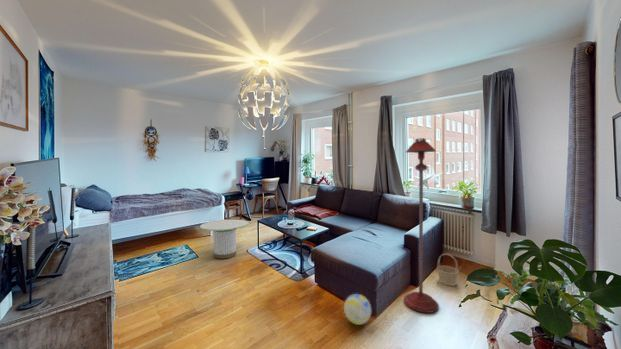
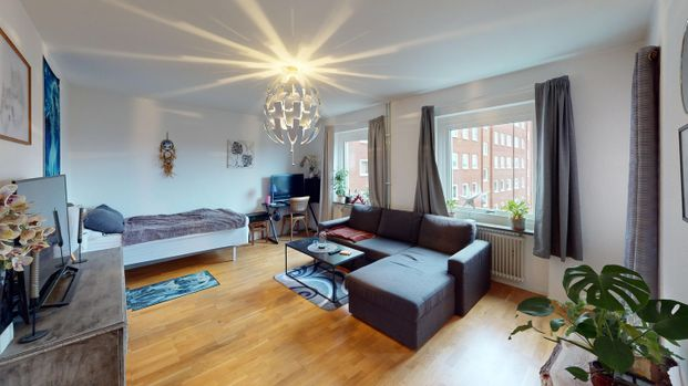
- ball [343,293,372,326]
- side table [199,218,249,260]
- basket [436,253,460,287]
- floor lamp [403,137,440,314]
